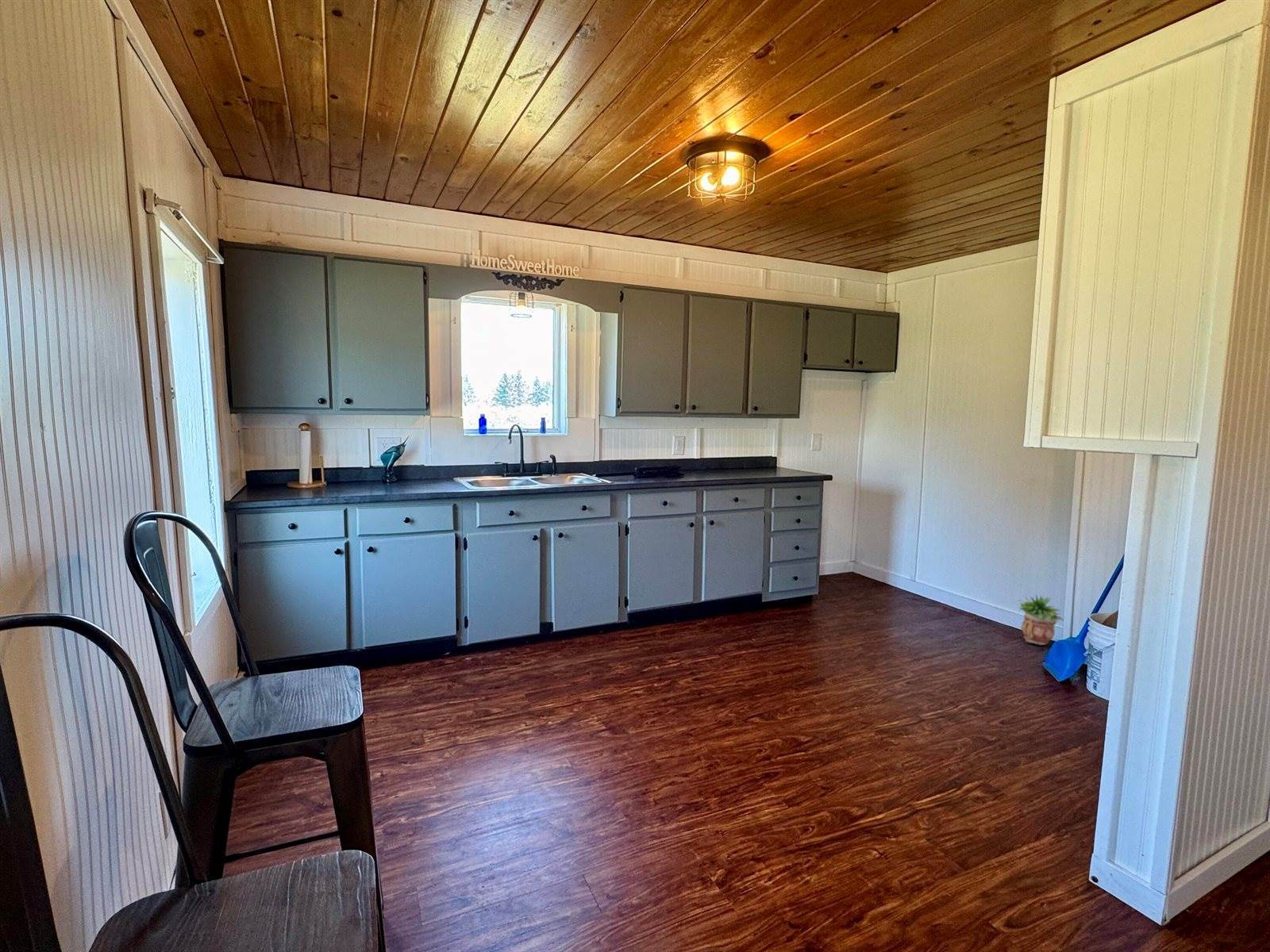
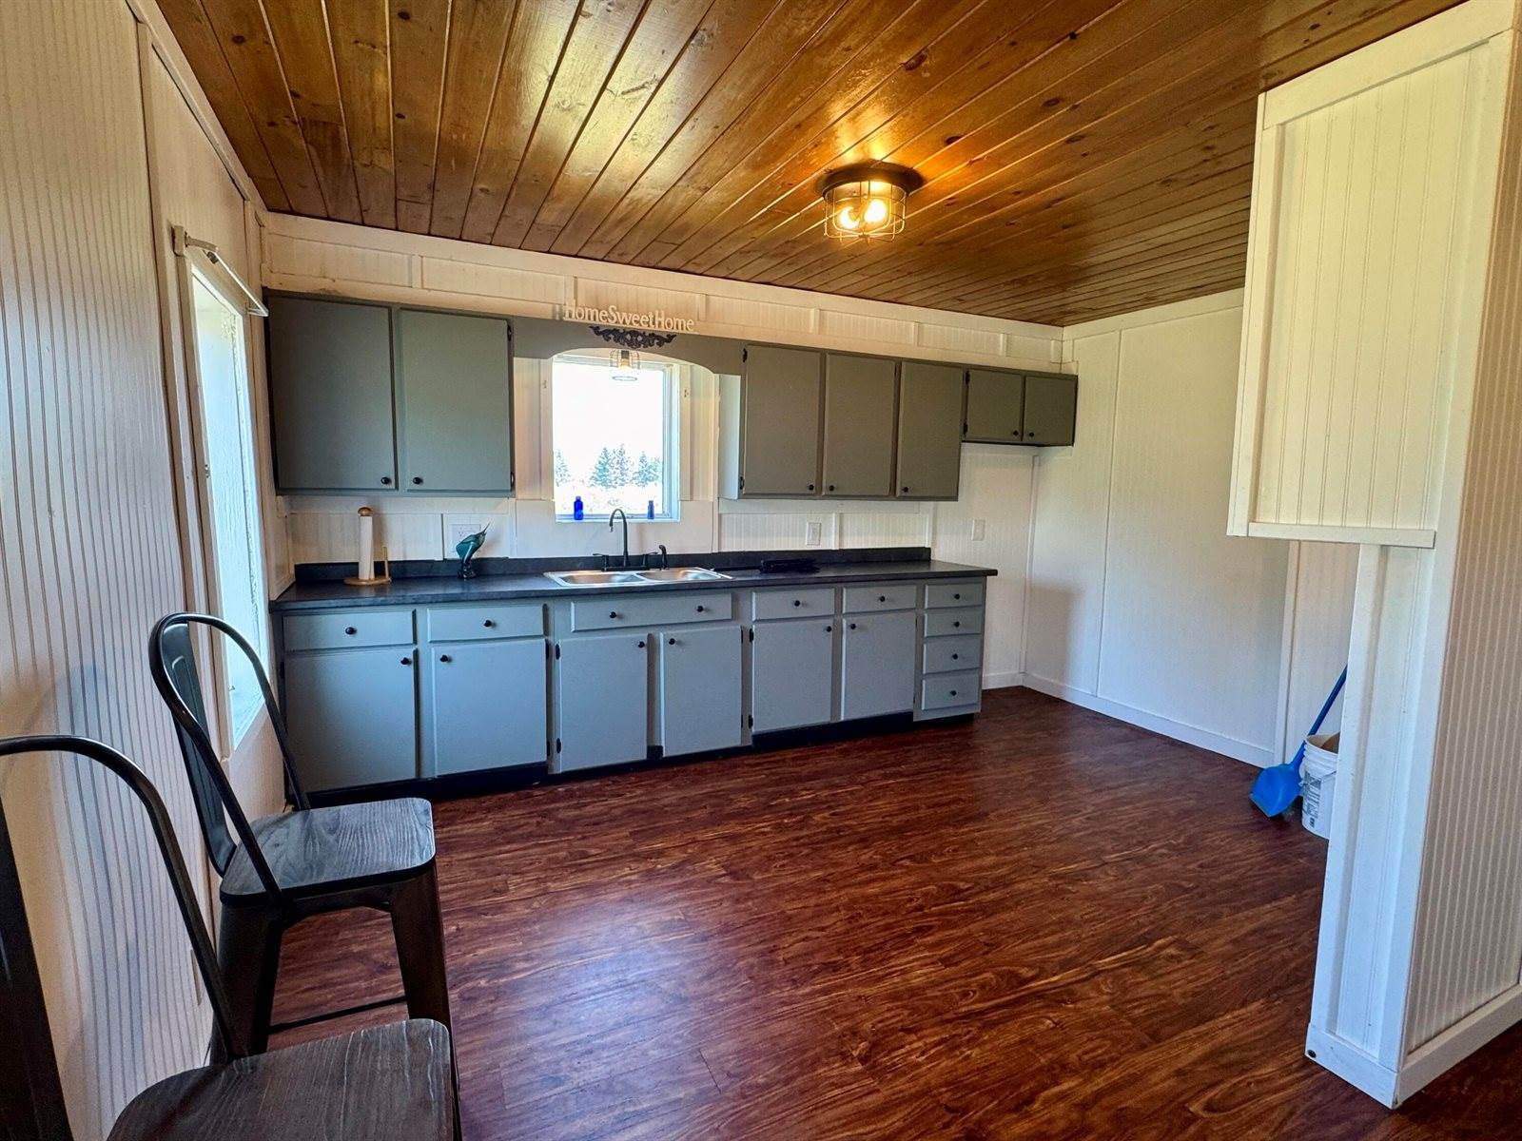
- potted plant [1016,593,1064,646]
